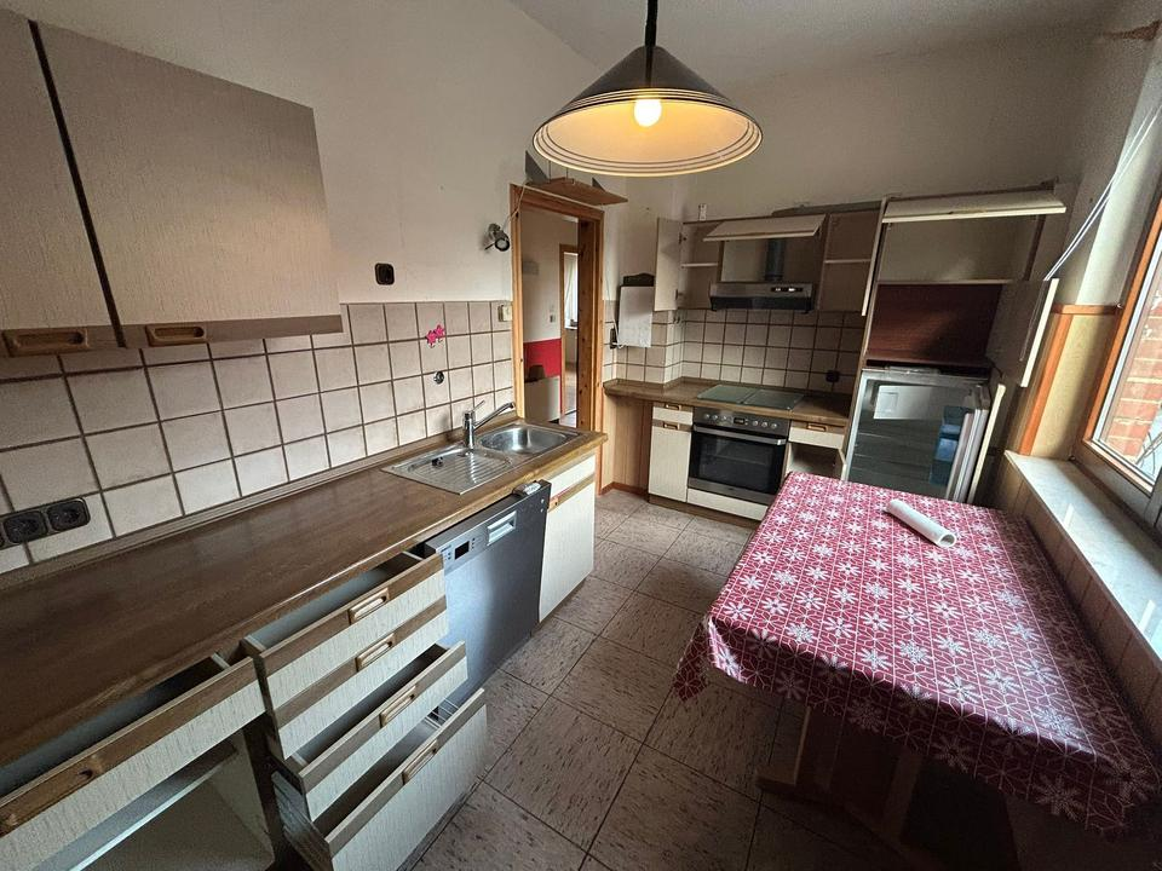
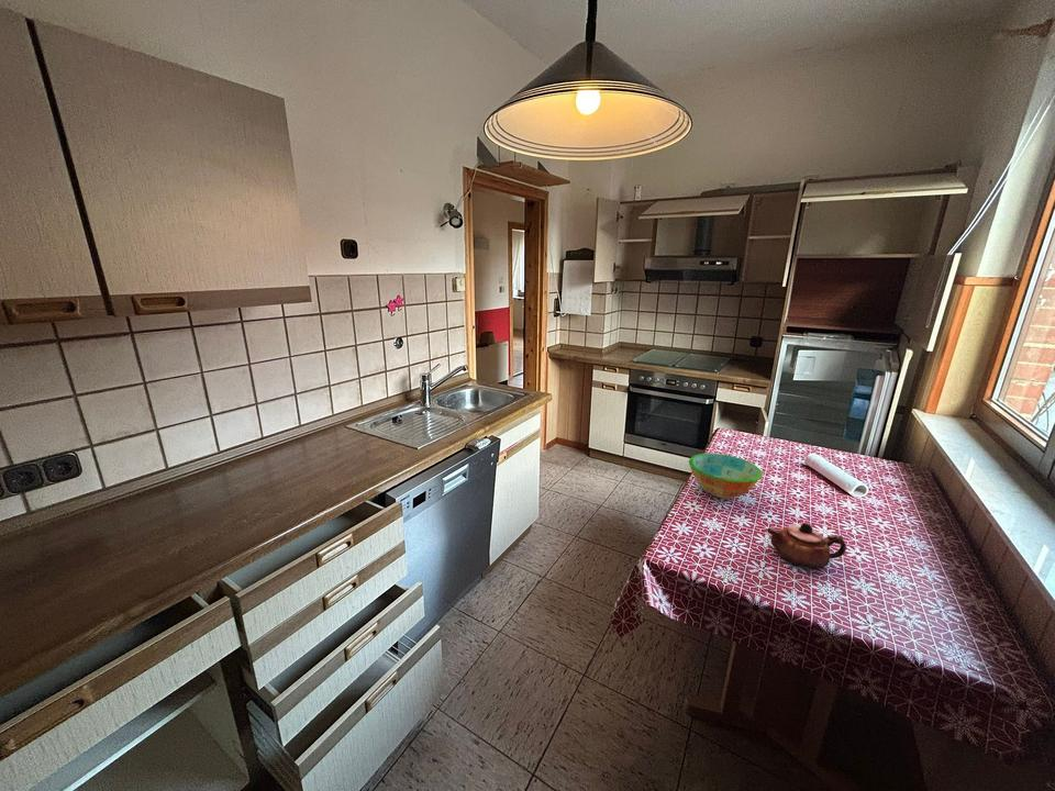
+ teapot [766,522,847,570]
+ bowl [688,453,763,500]
